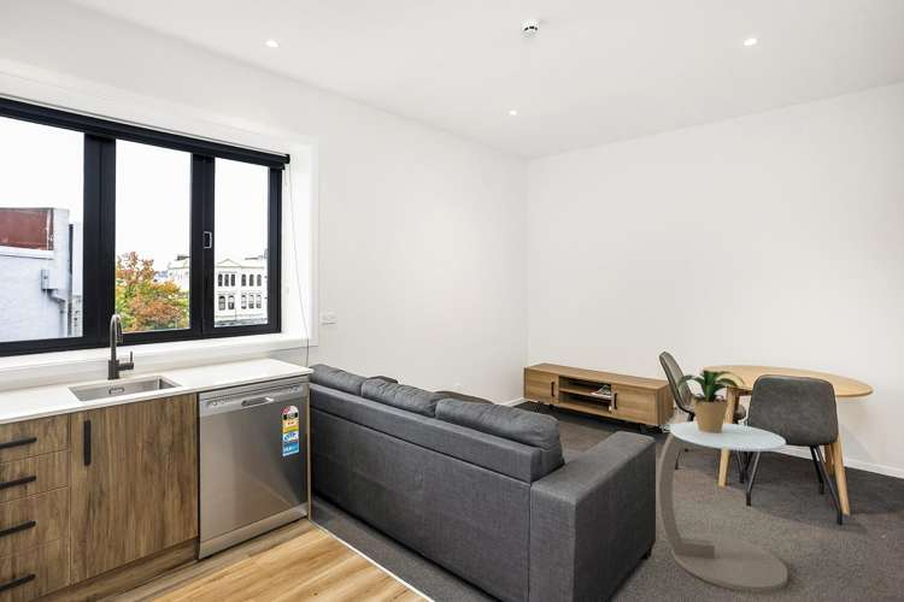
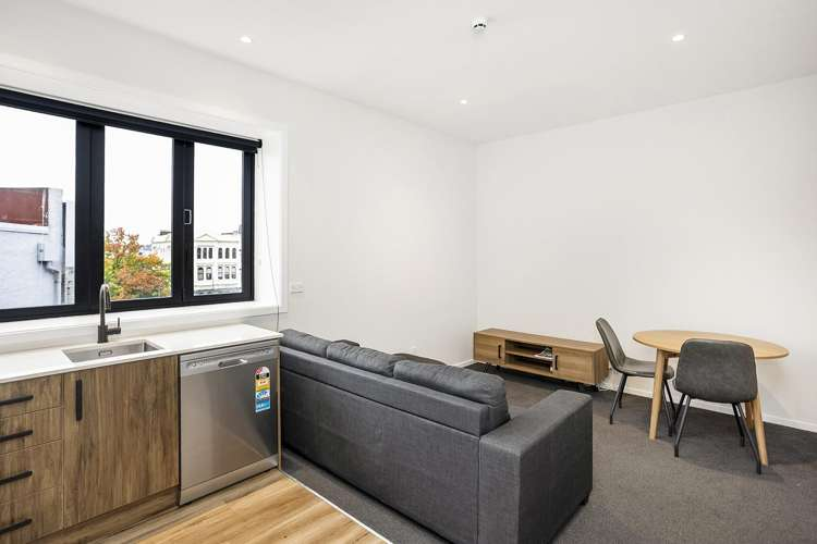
- potted plant [675,368,746,433]
- side table [656,420,789,594]
